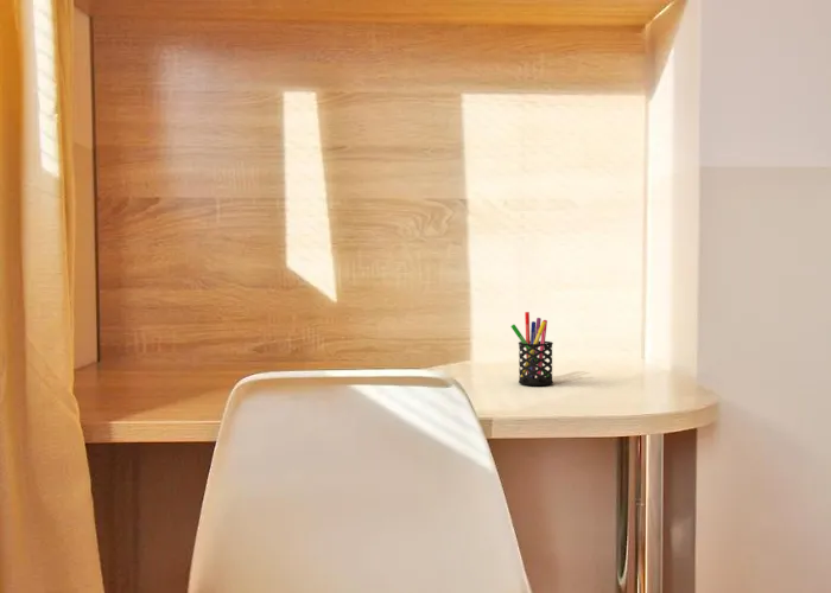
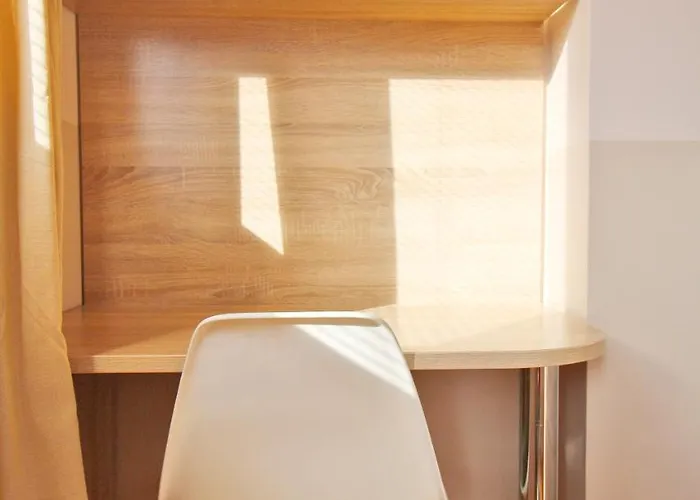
- pen holder [510,311,554,387]
